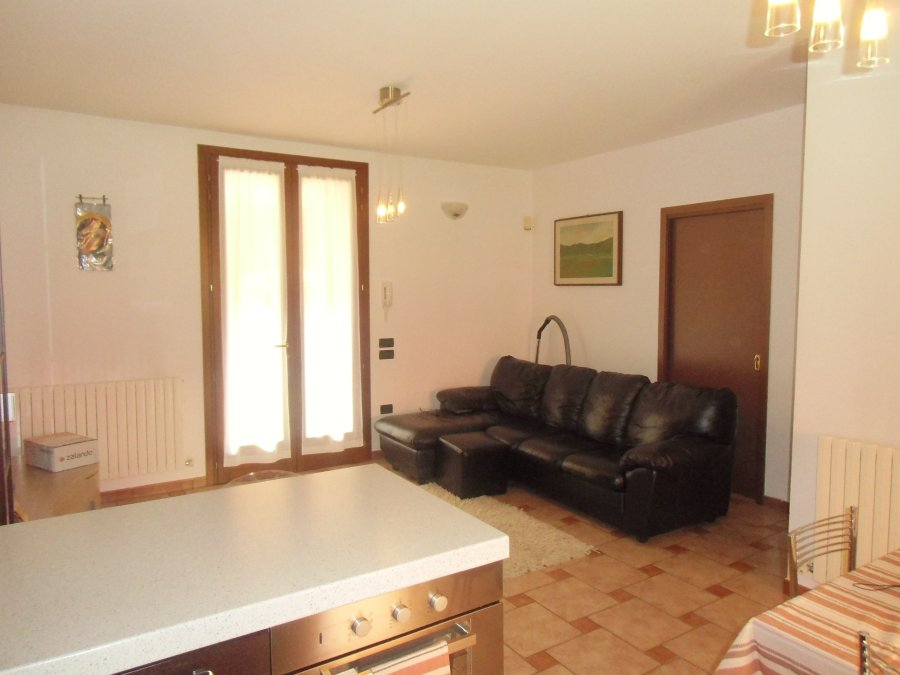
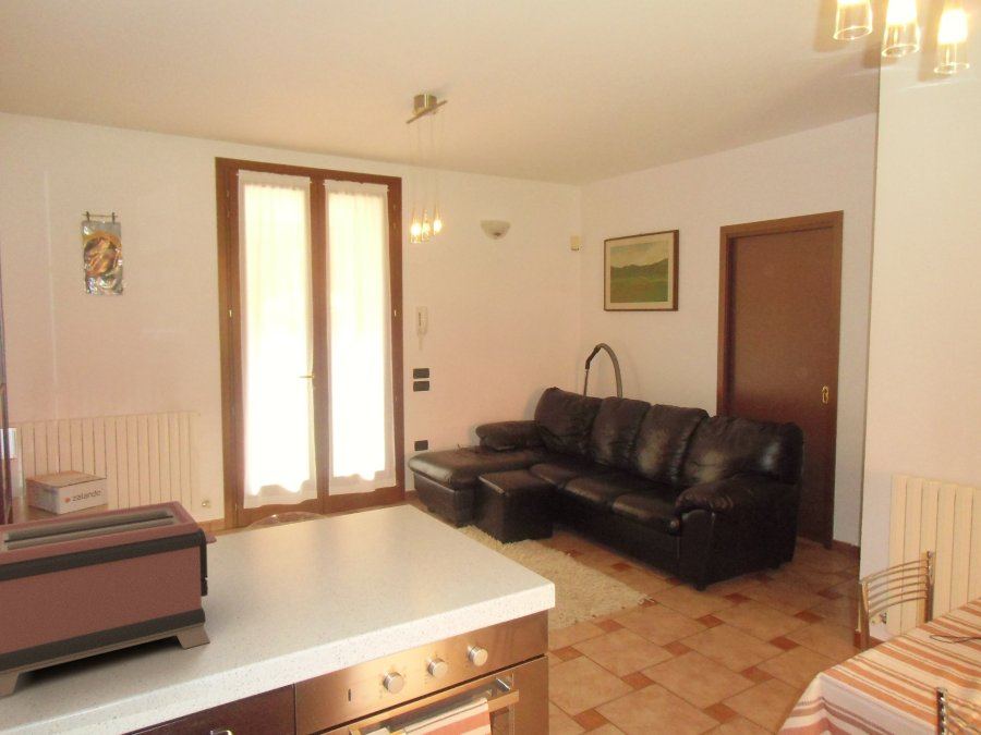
+ toaster [0,500,218,698]
